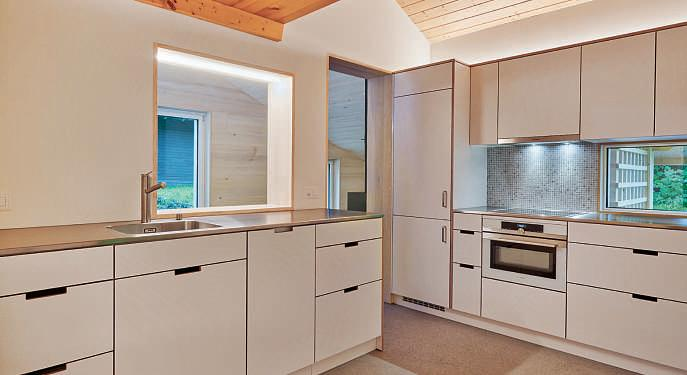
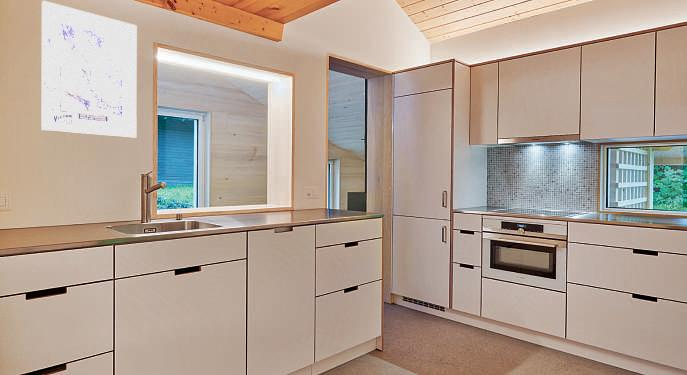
+ wall art [40,0,138,139]
